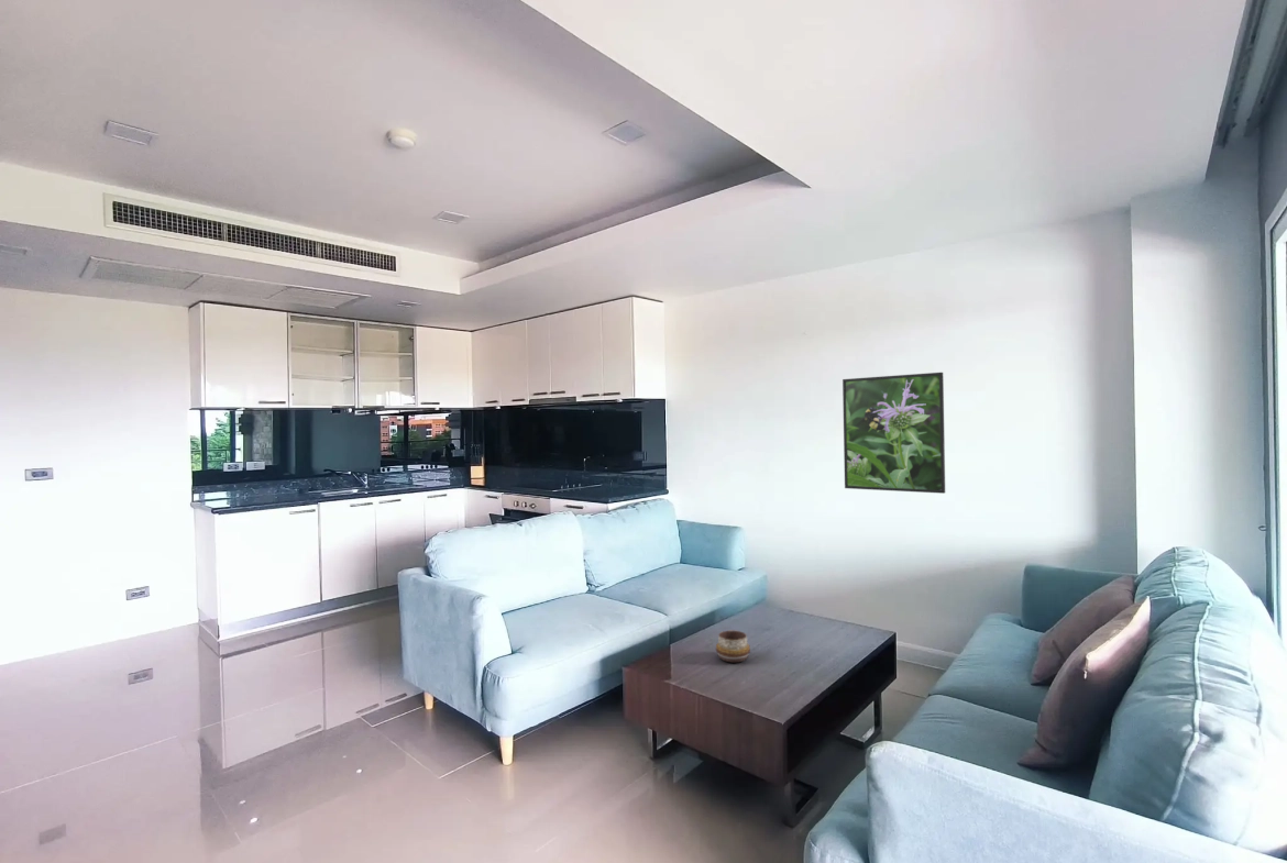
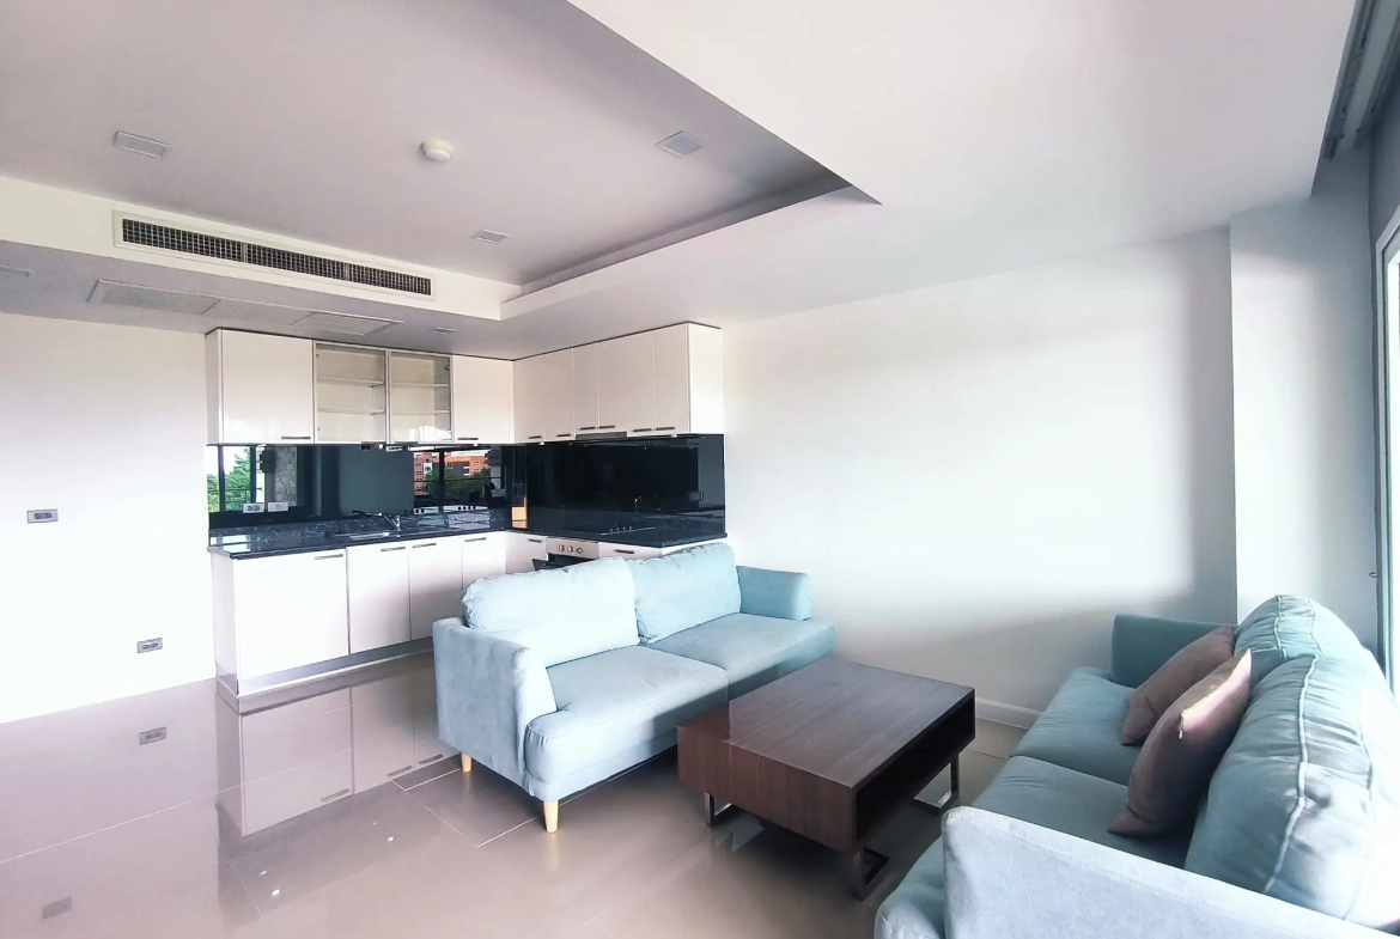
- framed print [842,372,946,495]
- decorative bowl [715,630,751,663]
